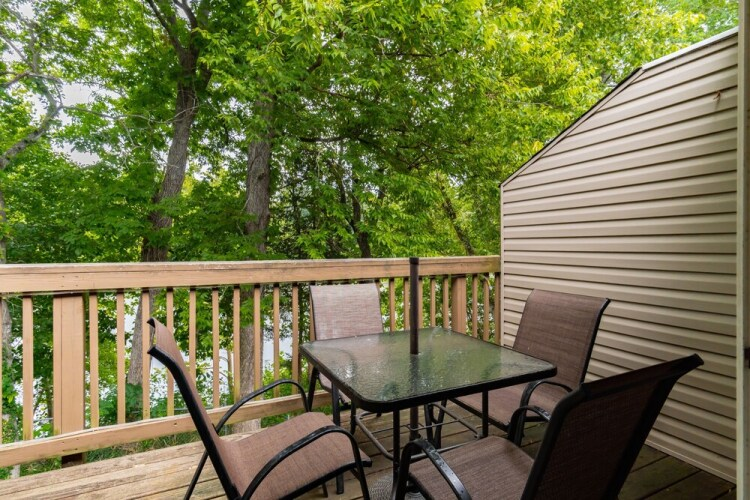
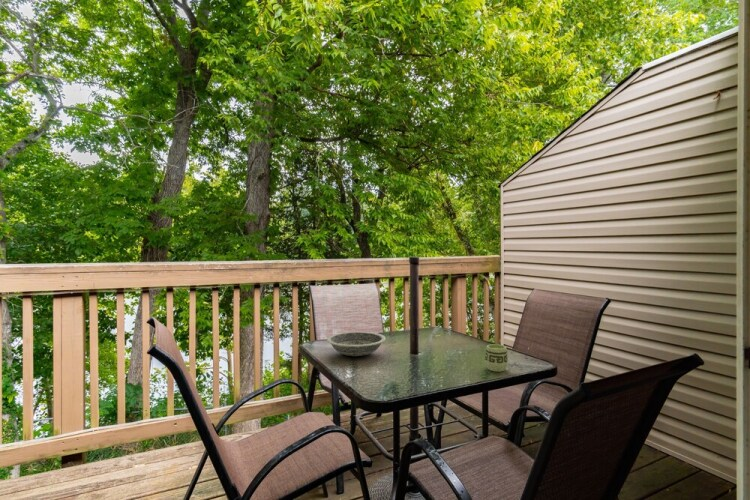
+ cup [484,343,509,373]
+ bowl [326,331,387,357]
